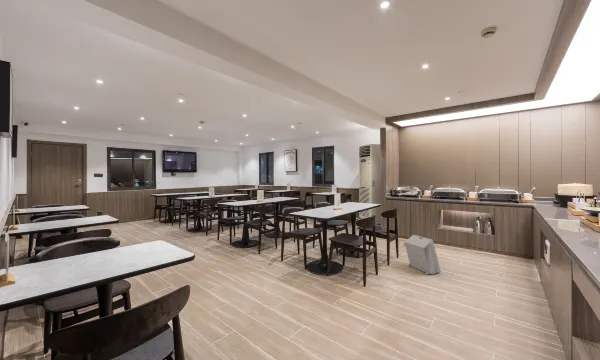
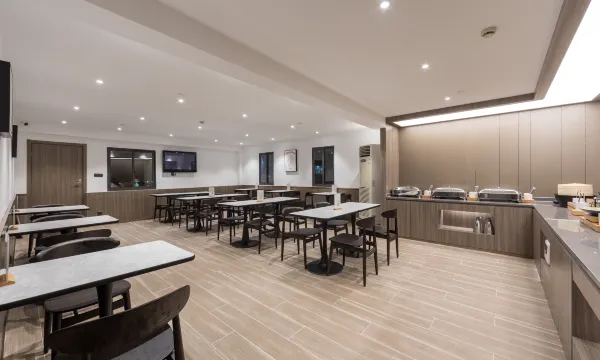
- storage bin [402,234,442,276]
